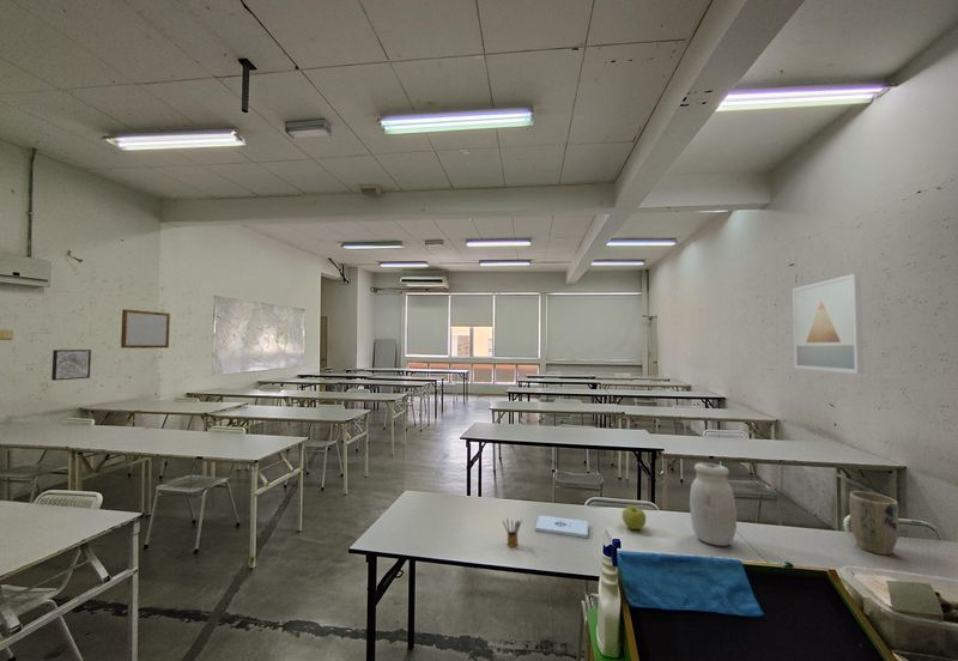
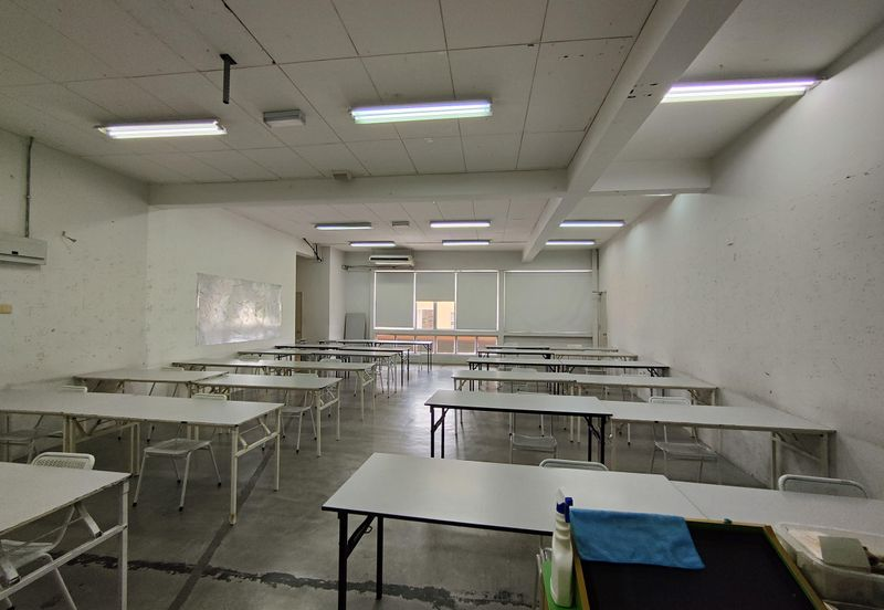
- jar [689,462,738,547]
- plant pot [848,490,901,556]
- notepad [534,514,589,540]
- wall art [50,348,92,382]
- wall art [792,273,865,375]
- pencil box [502,517,523,548]
- writing board [120,308,171,350]
- apple [622,505,647,530]
